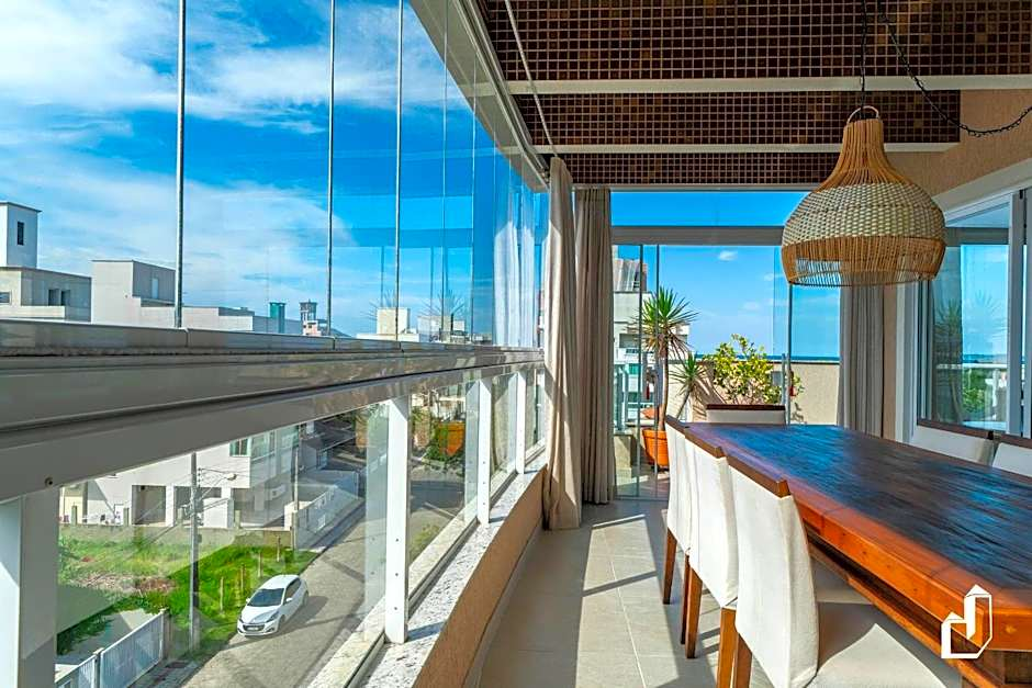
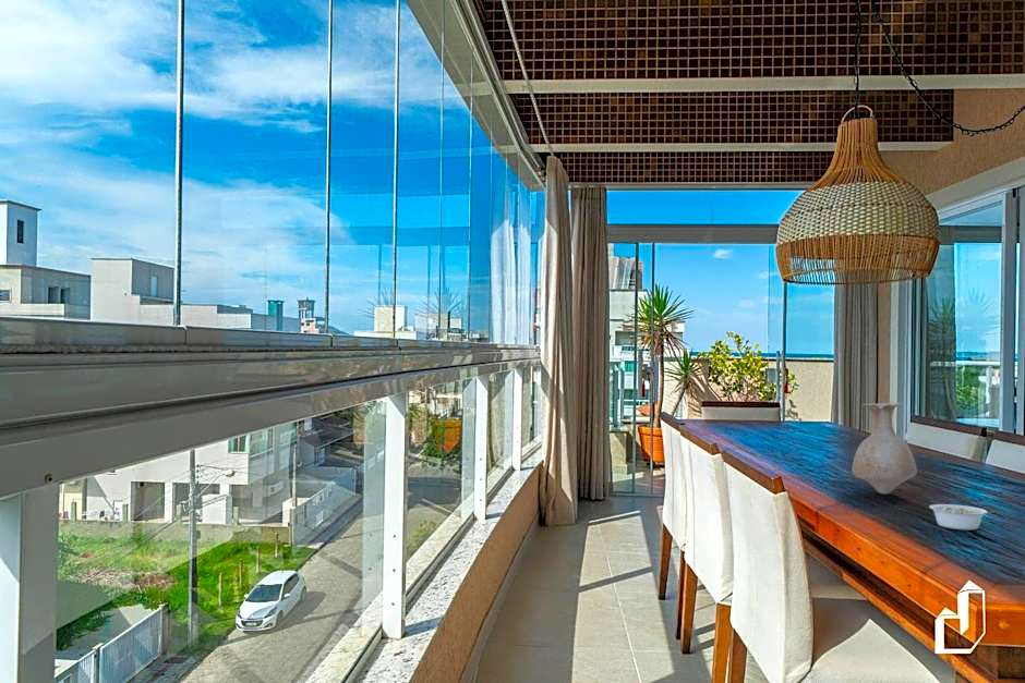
+ vase [851,402,918,496]
+ legume [928,503,997,530]
